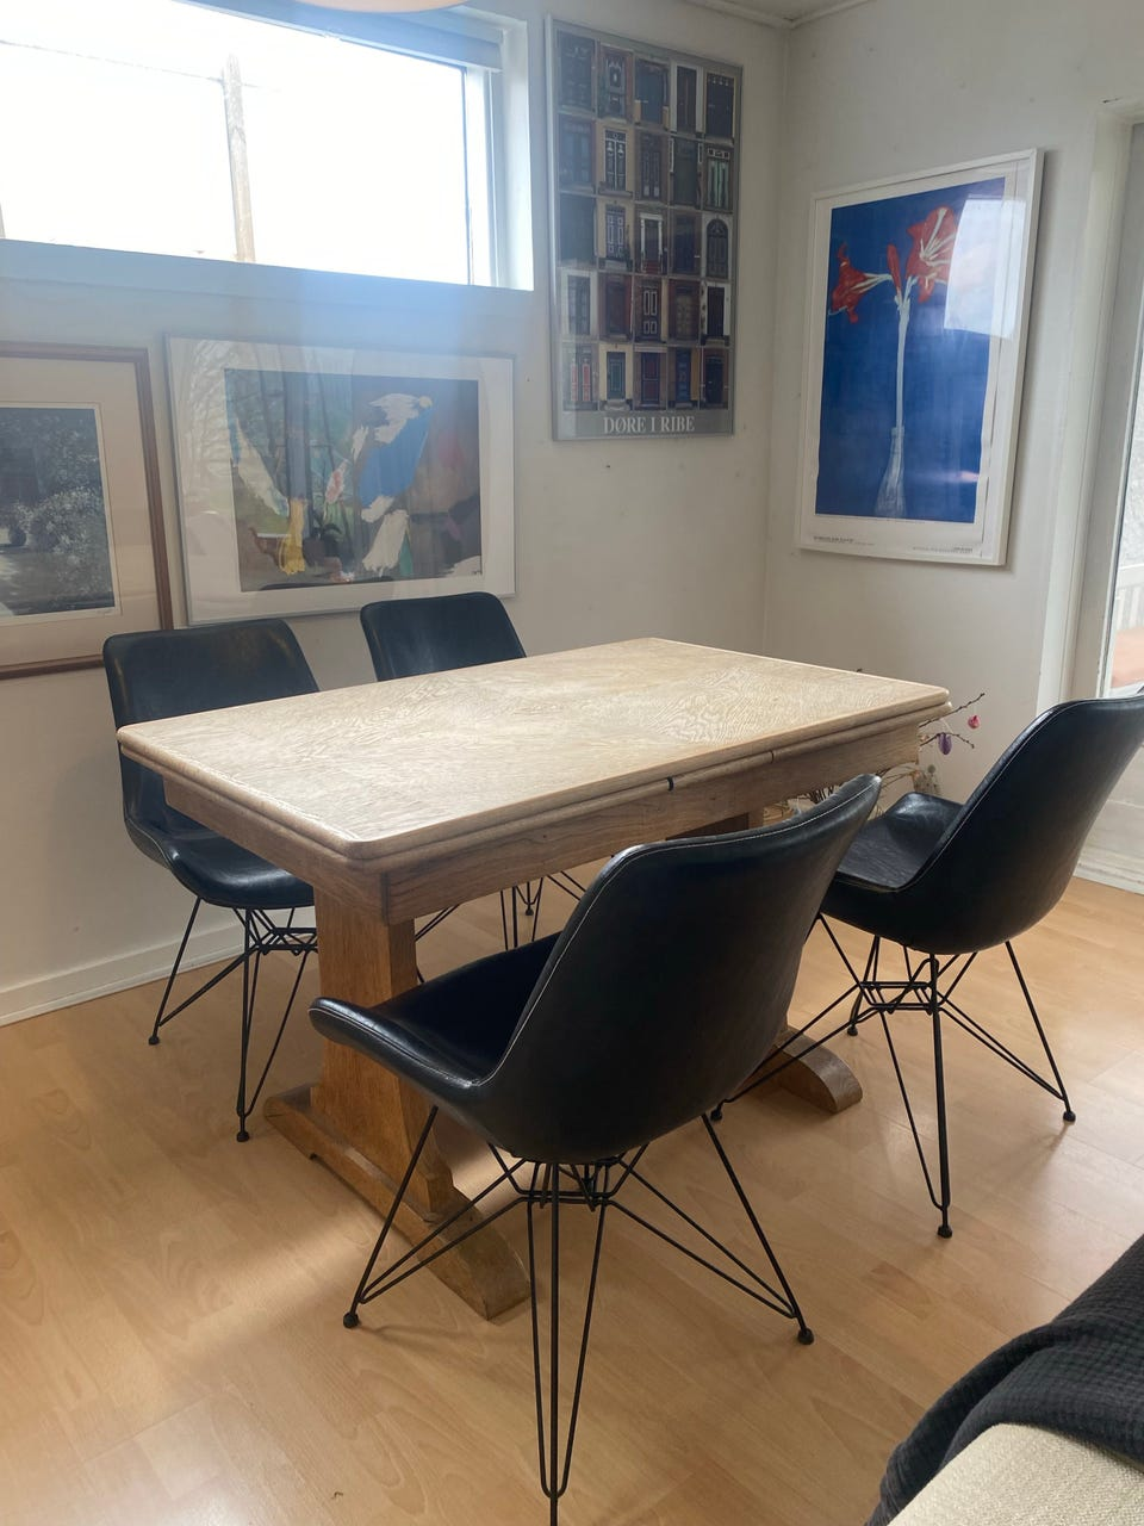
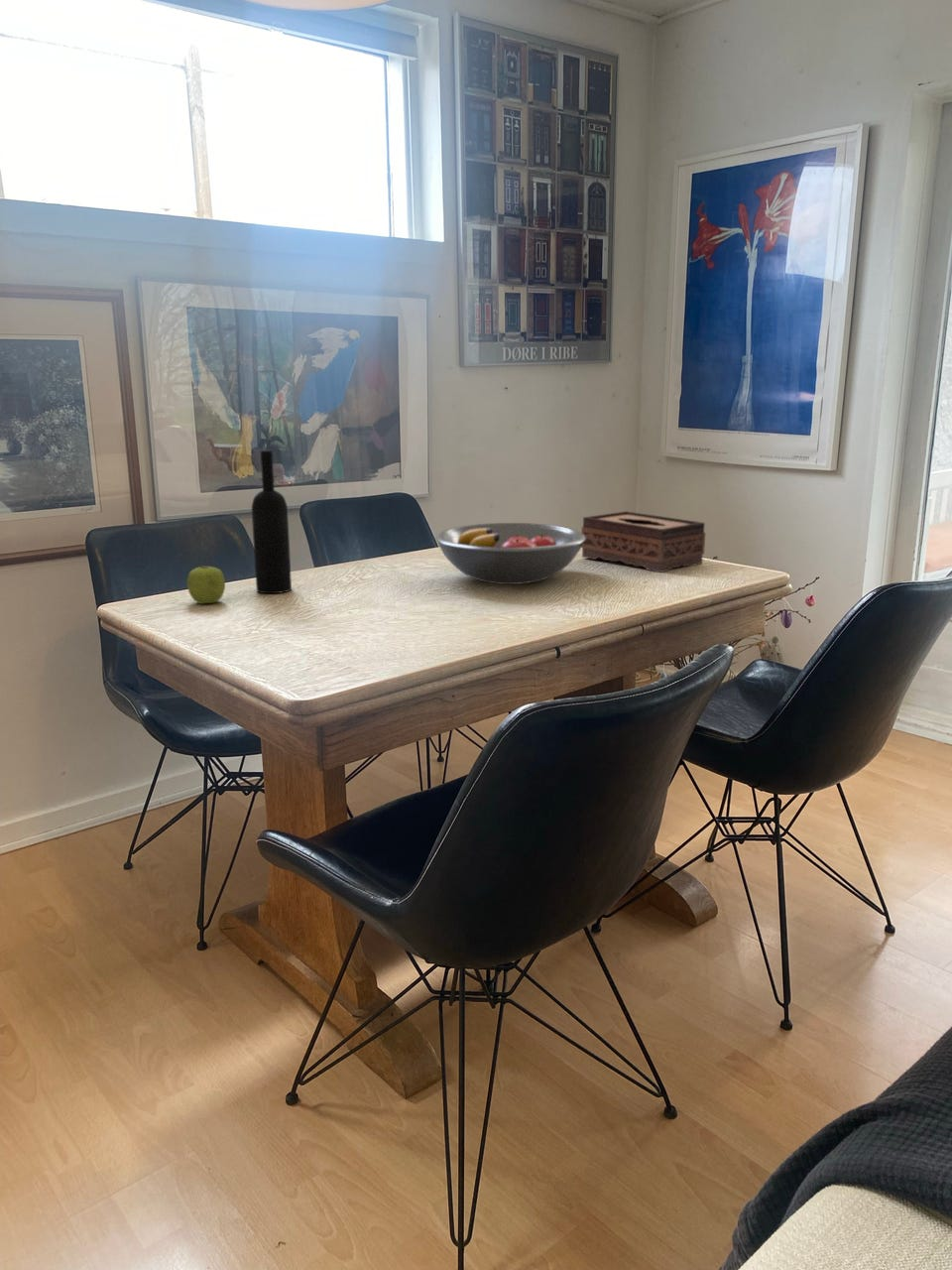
+ tissue box [580,510,706,573]
+ fruit bowl [434,522,586,585]
+ wine bottle [251,449,293,594]
+ fruit [186,563,226,604]
